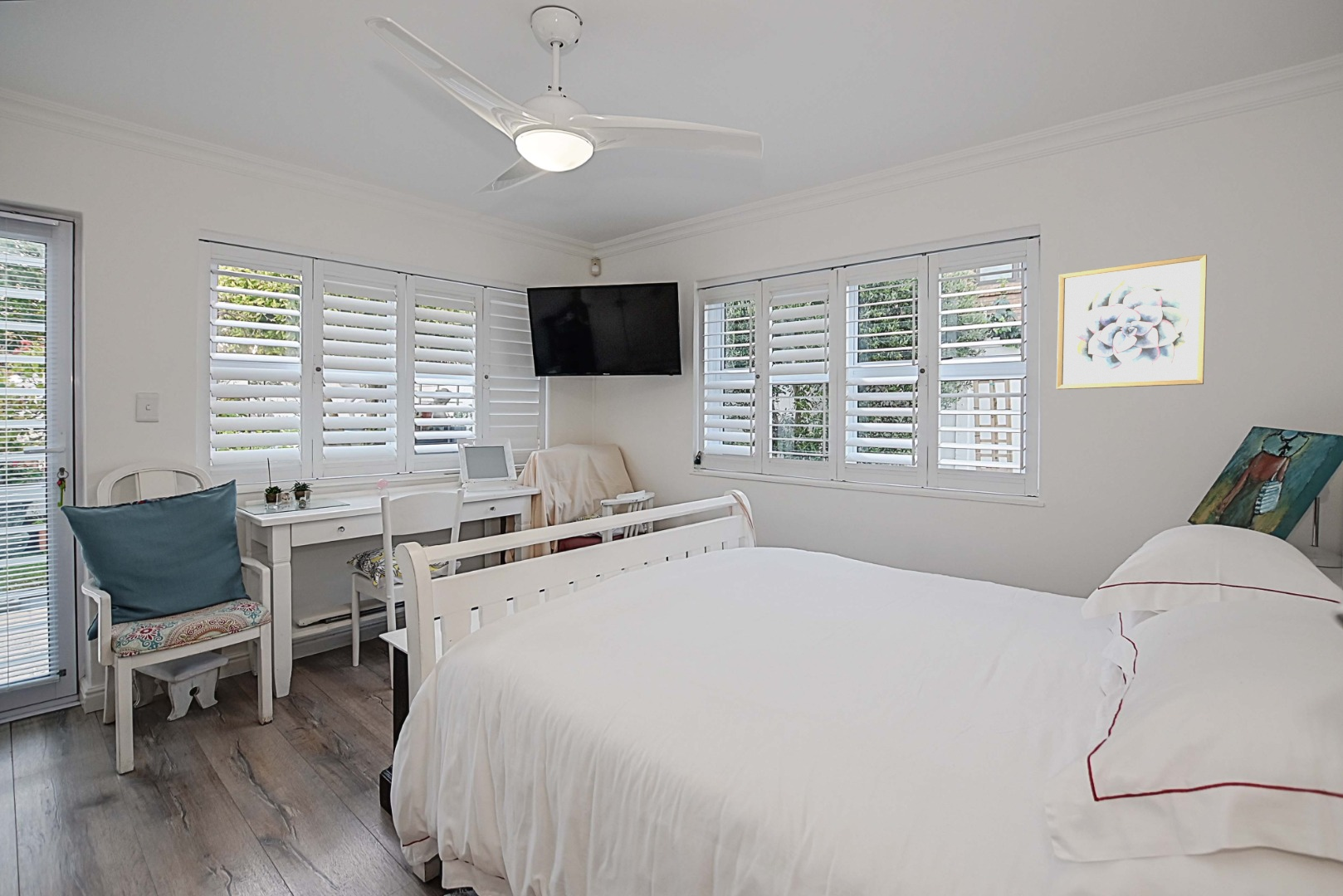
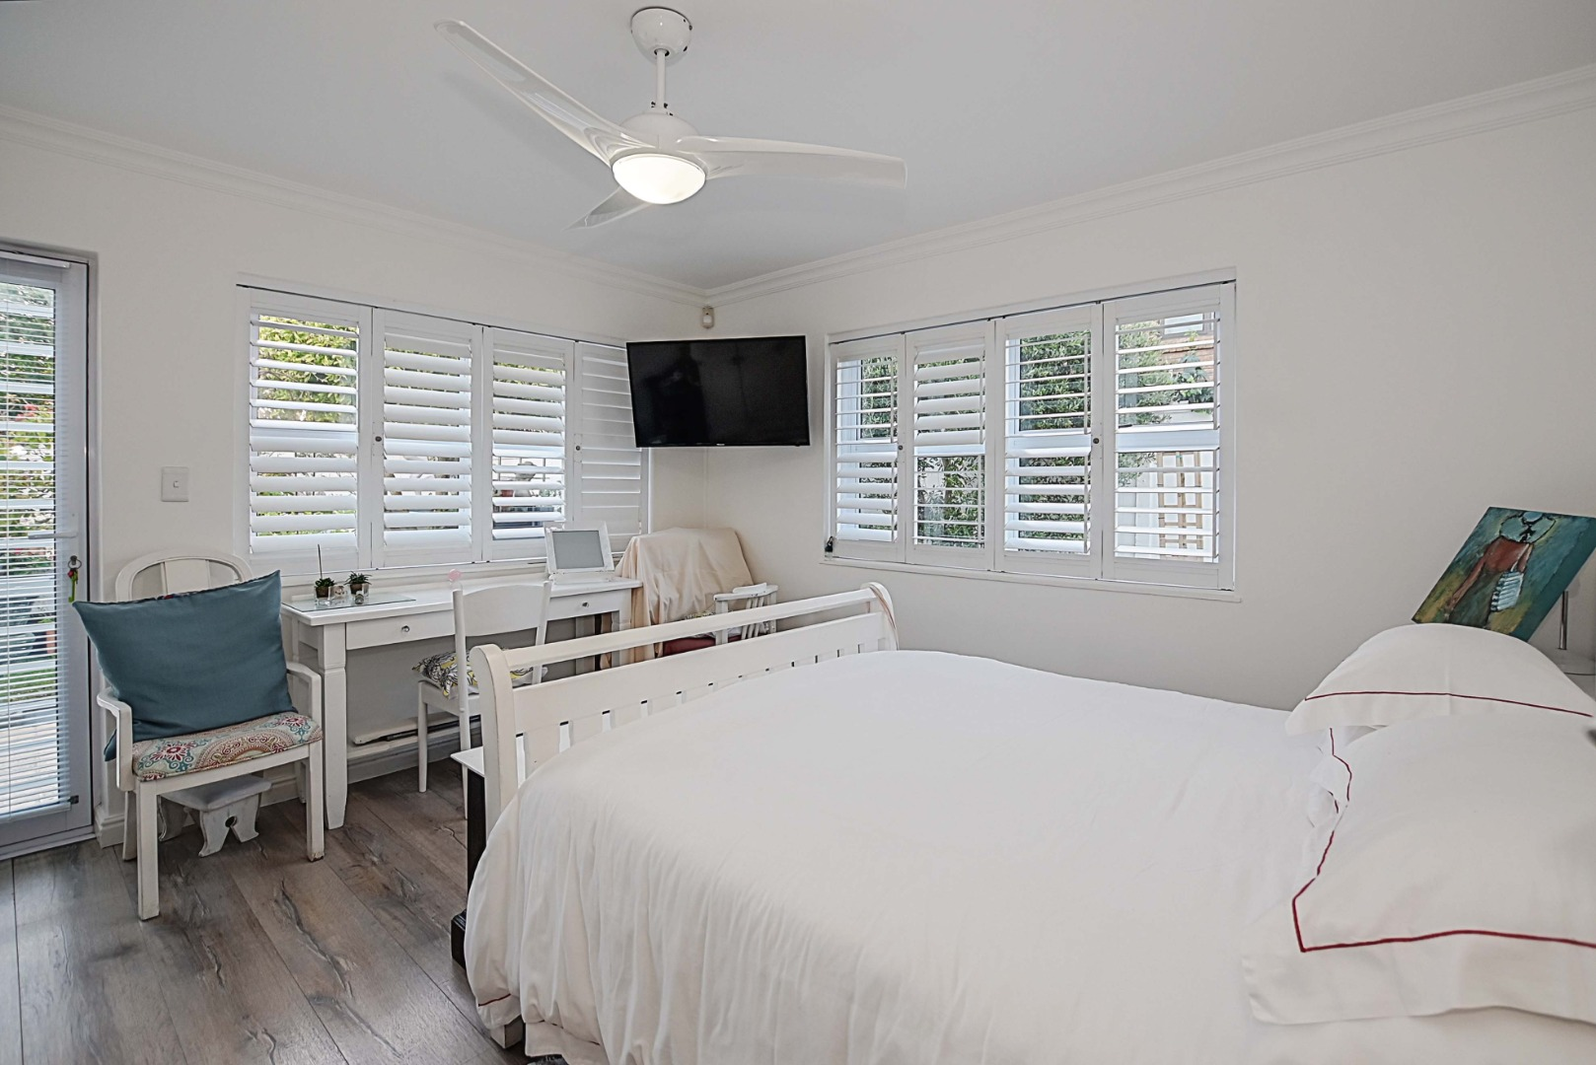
- wall art [1056,254,1208,390]
